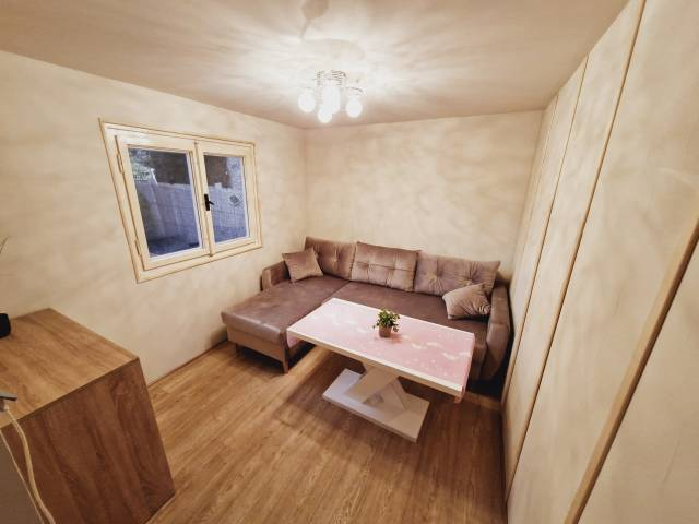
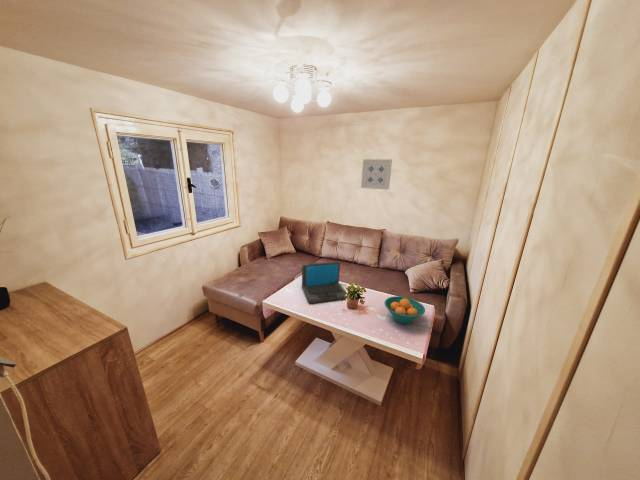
+ laptop [301,260,347,304]
+ fruit bowl [384,295,426,325]
+ wall art [360,158,393,191]
